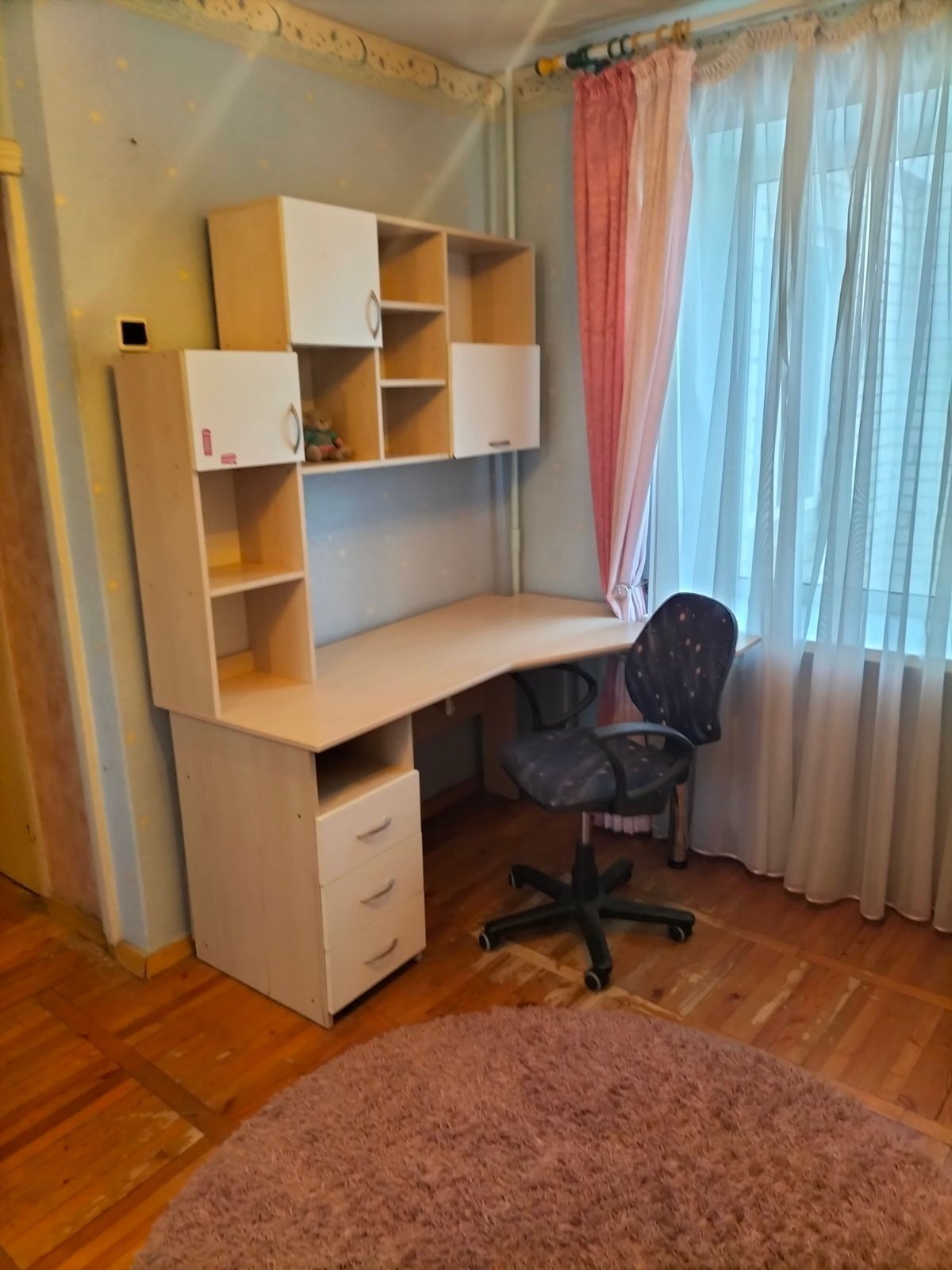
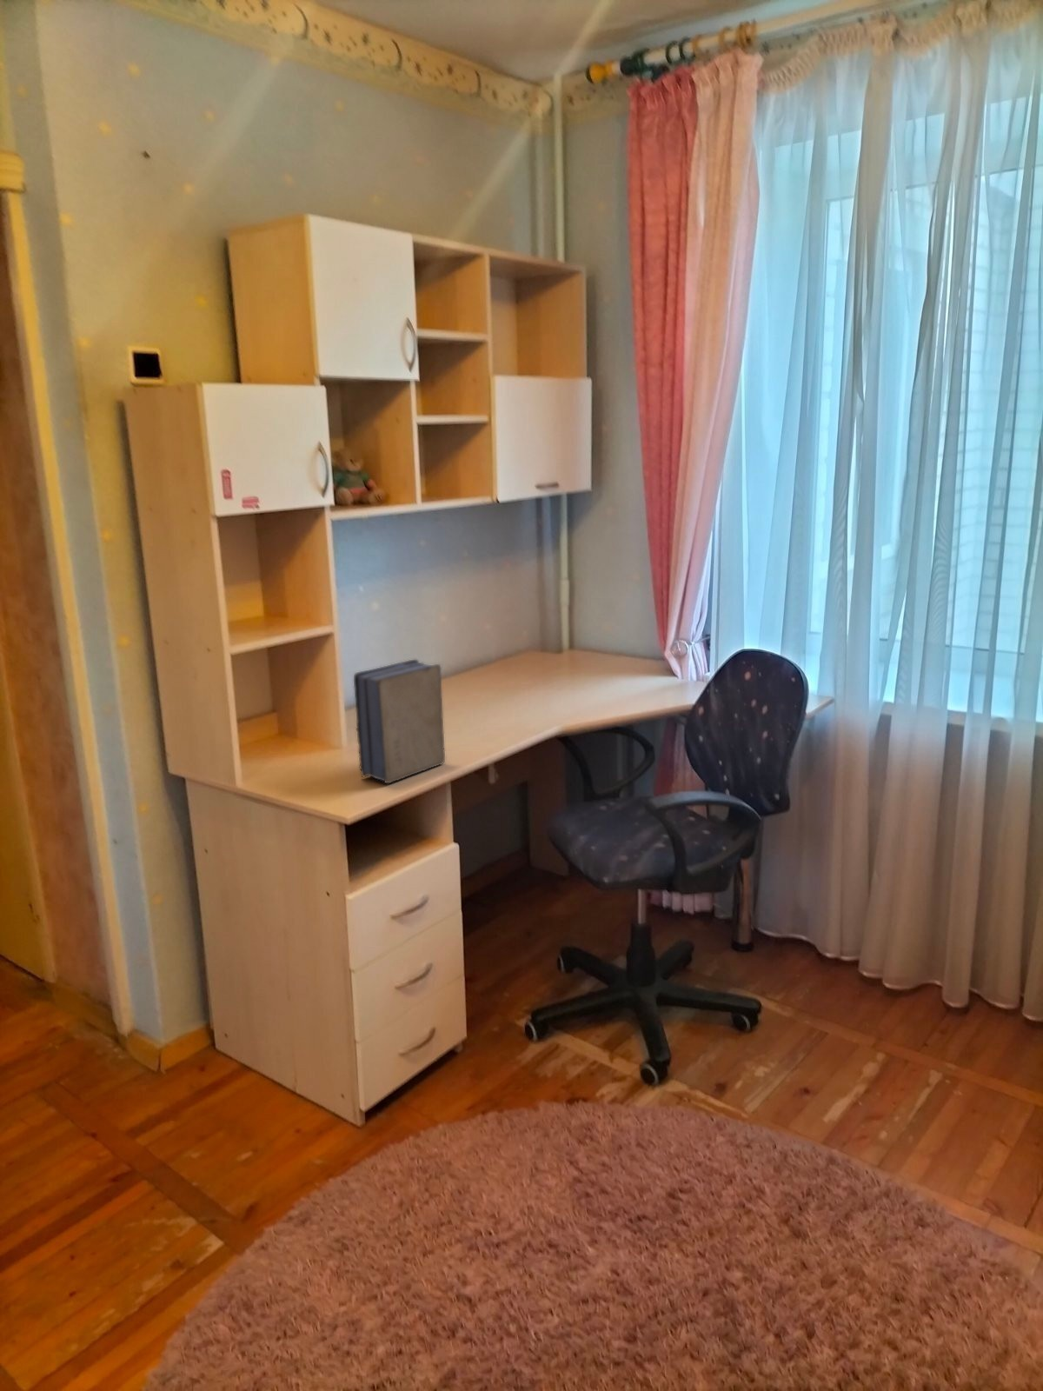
+ book [353,659,446,784]
